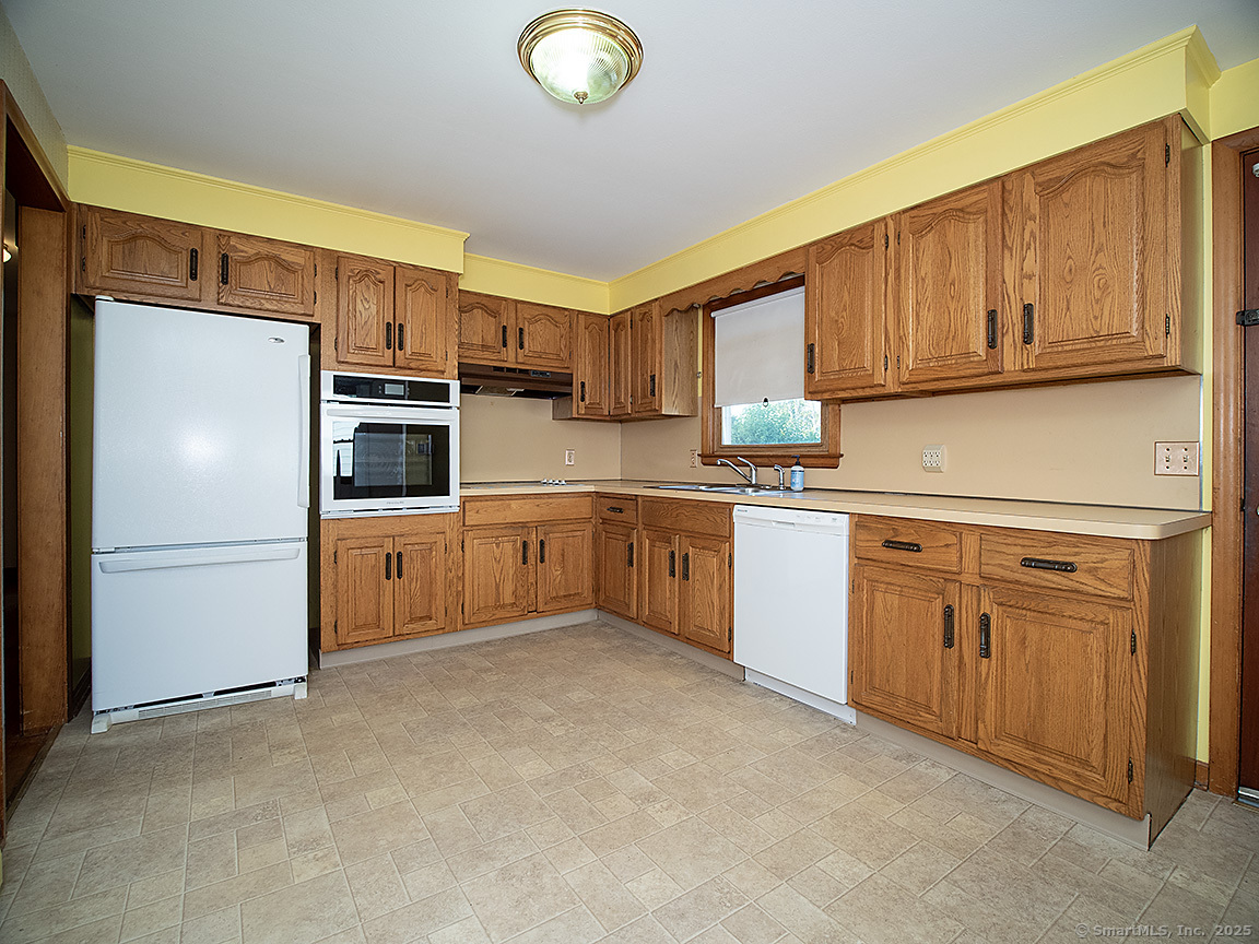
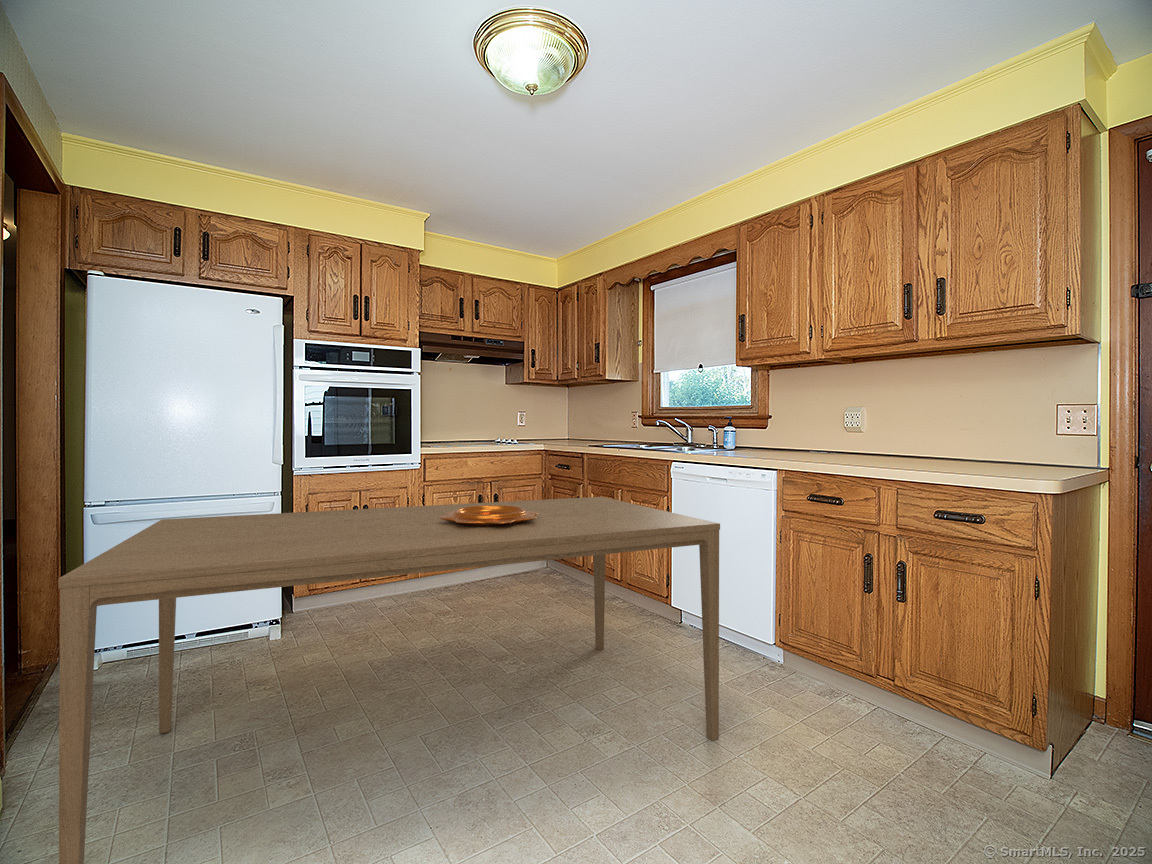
+ dining table [57,496,721,864]
+ decorative bowl [439,505,539,526]
